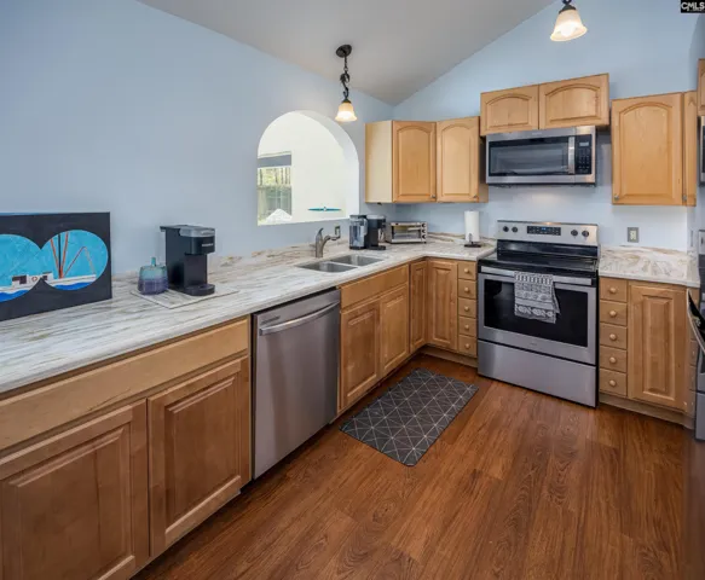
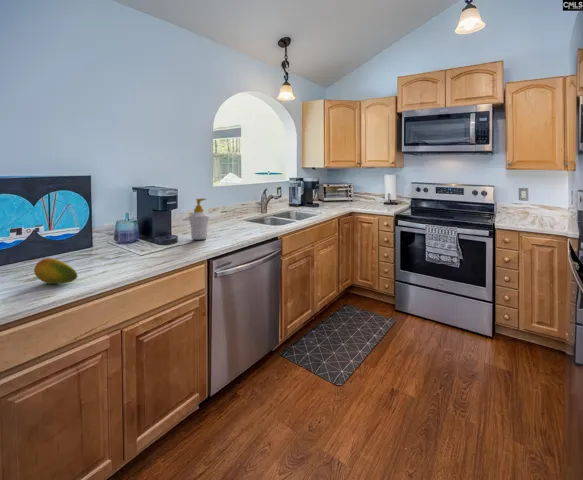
+ fruit [33,257,78,285]
+ soap bottle [187,197,210,241]
